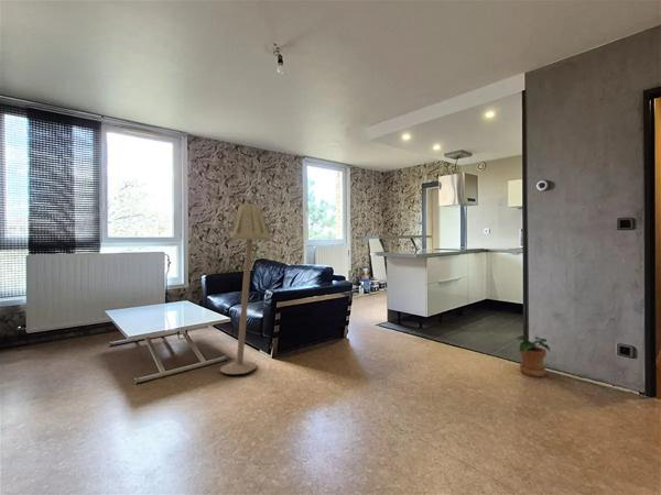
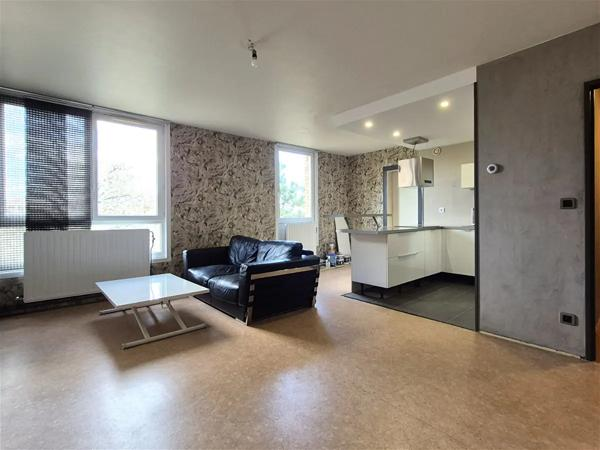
- potted plant [513,334,551,378]
- floor lamp [219,200,272,375]
